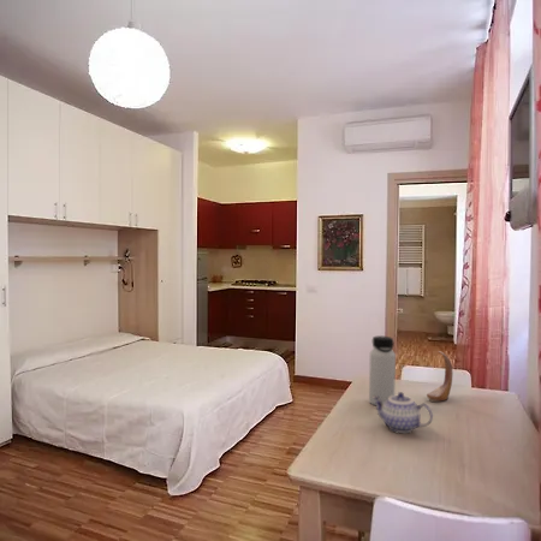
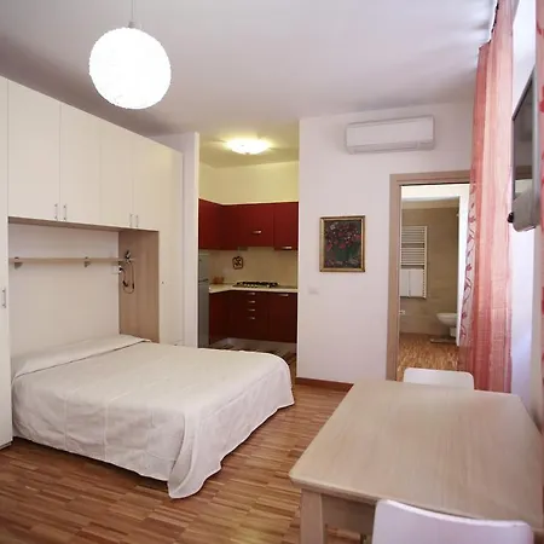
- teapot [373,391,434,434]
- banana [426,350,453,403]
- water bottle [368,334,397,406]
